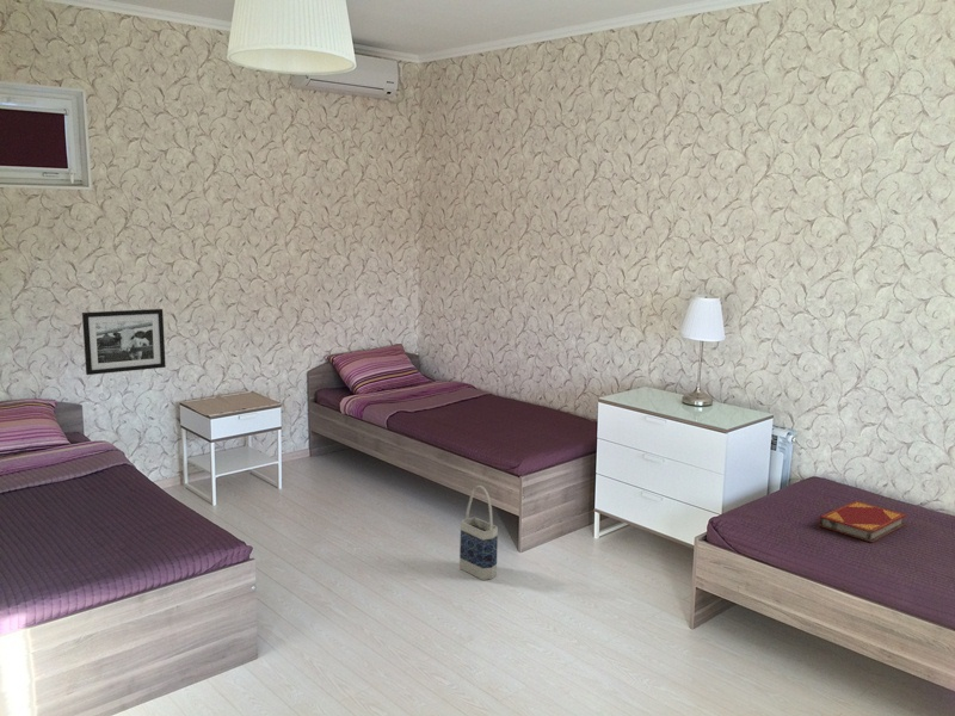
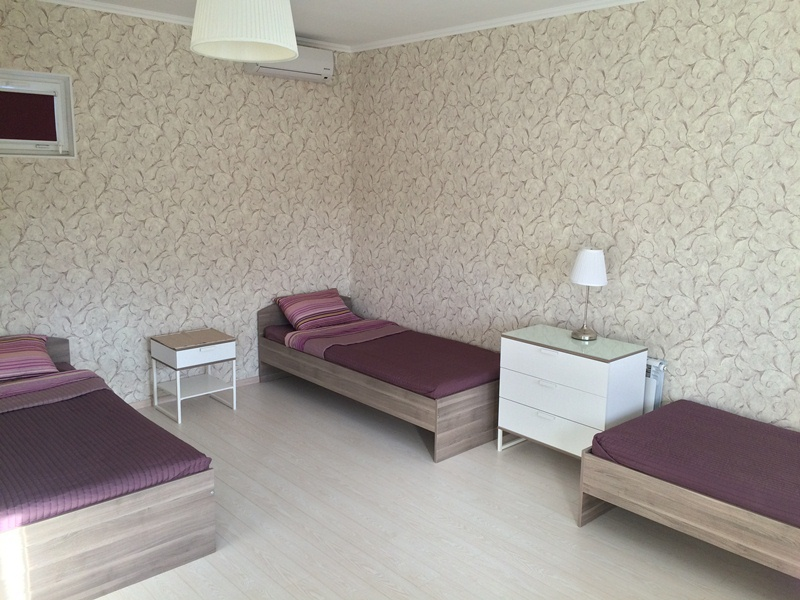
- bag [458,484,499,581]
- picture frame [81,308,167,376]
- hardback book [818,500,907,544]
